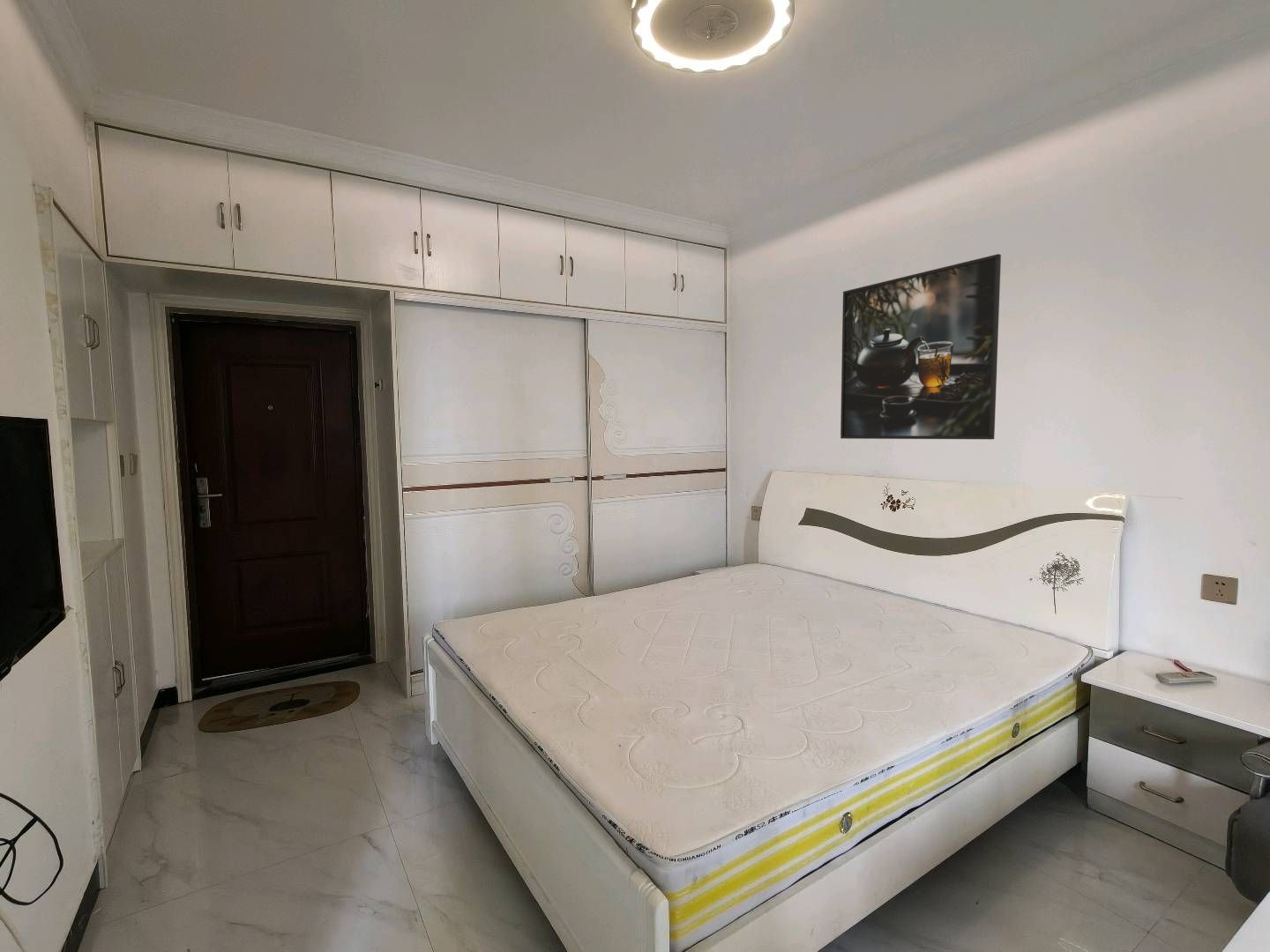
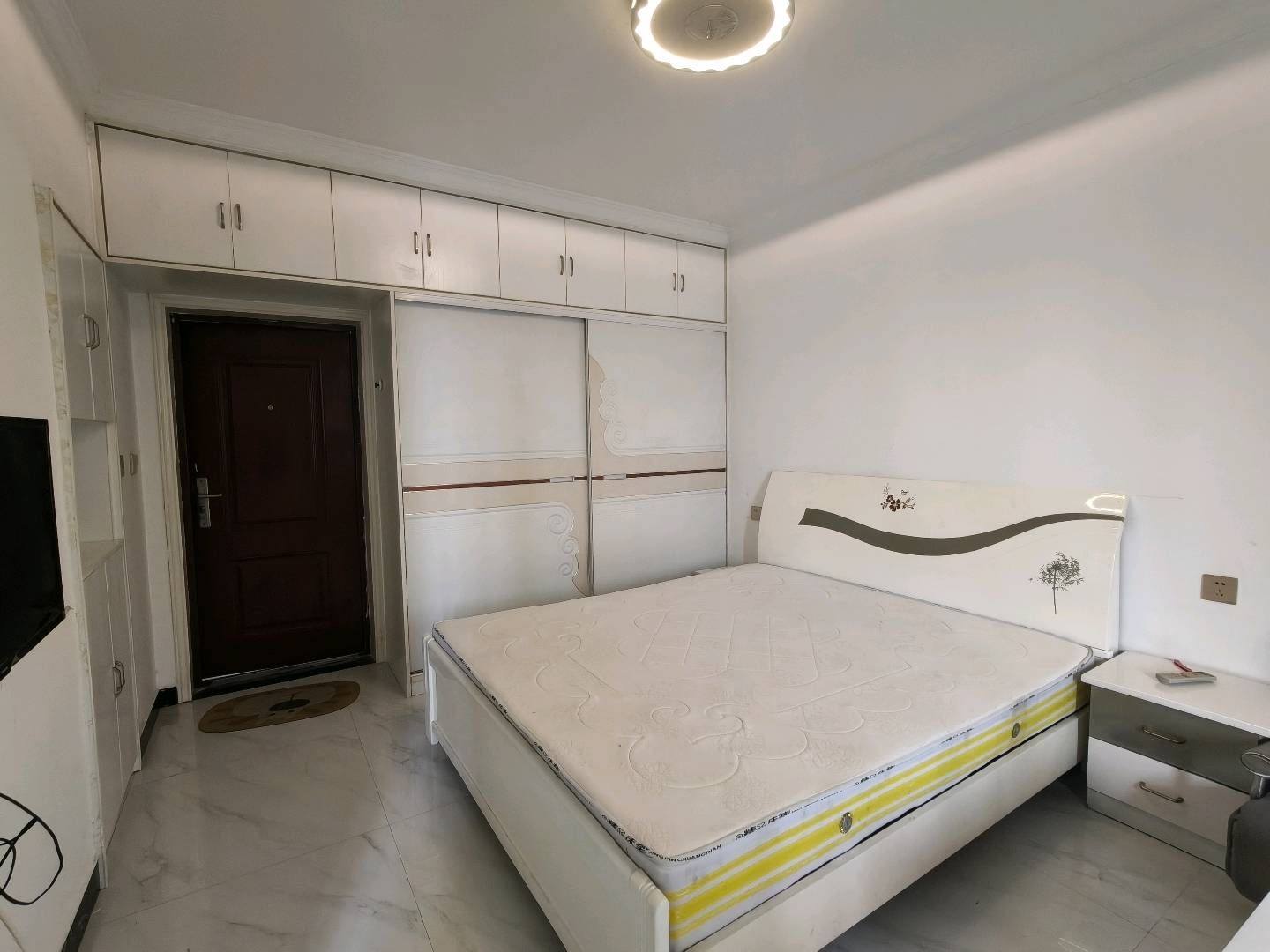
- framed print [840,253,1002,440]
